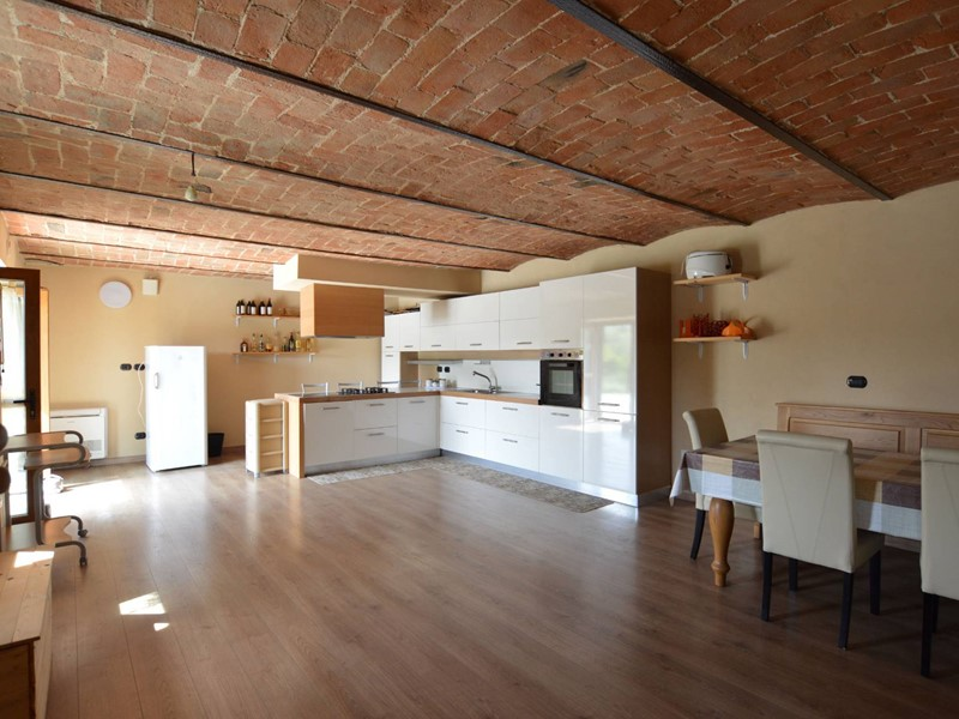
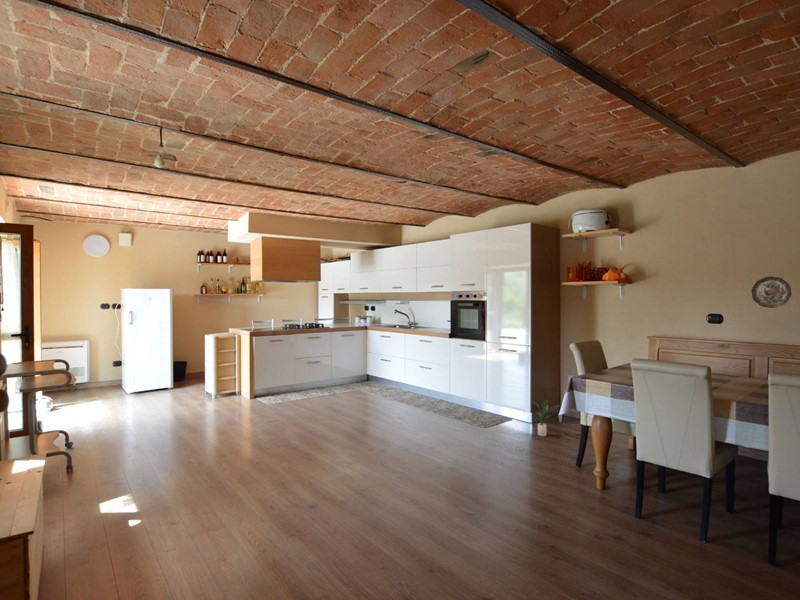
+ potted plant [532,399,551,437]
+ decorative plate [751,276,792,309]
